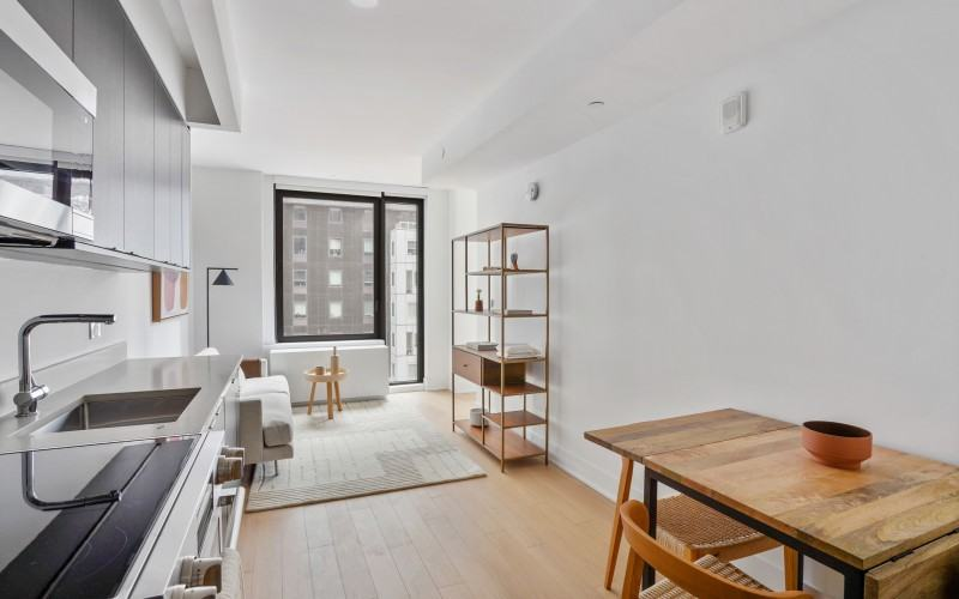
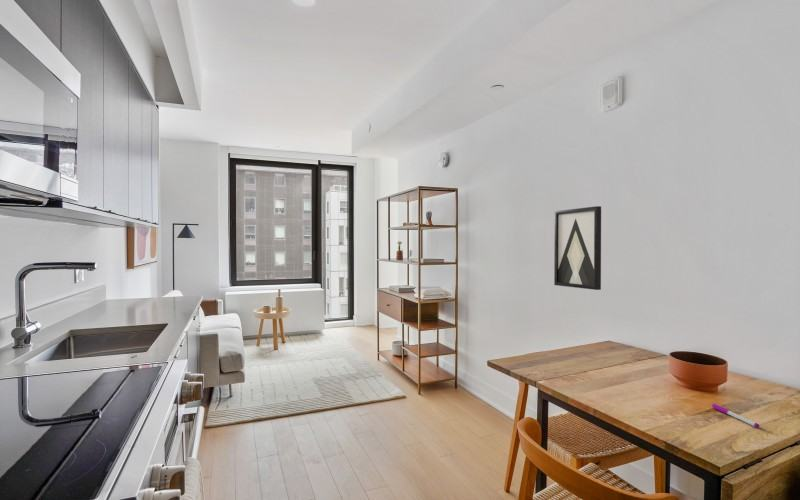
+ wall art [553,205,602,291]
+ pen [711,403,760,428]
